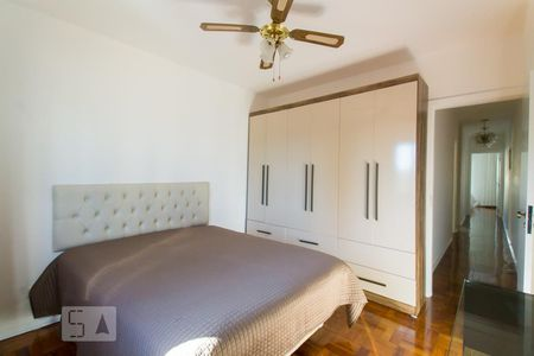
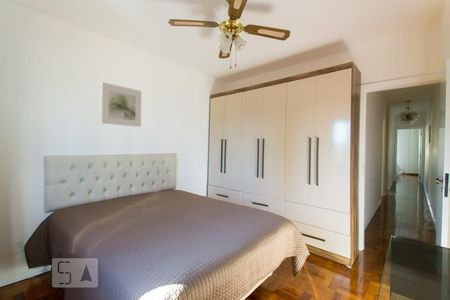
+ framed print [100,81,142,128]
